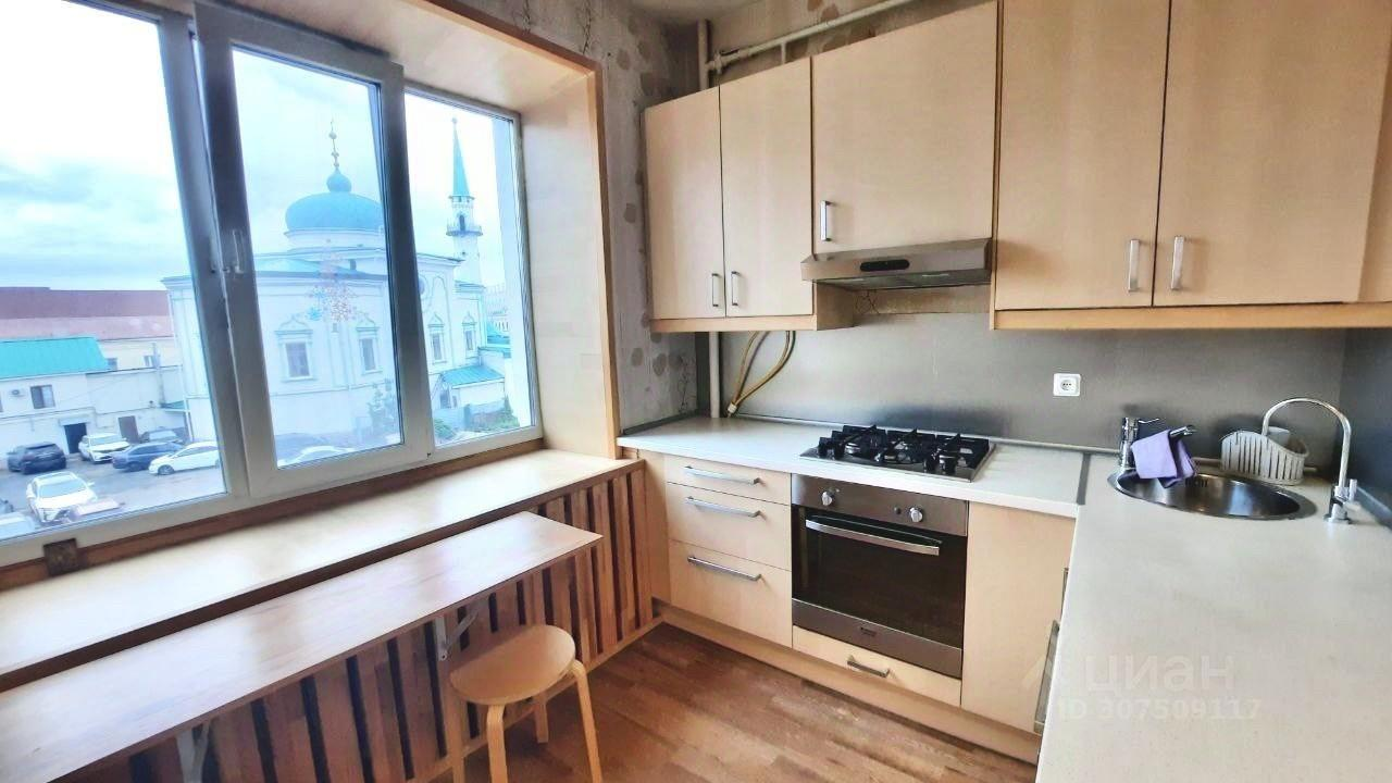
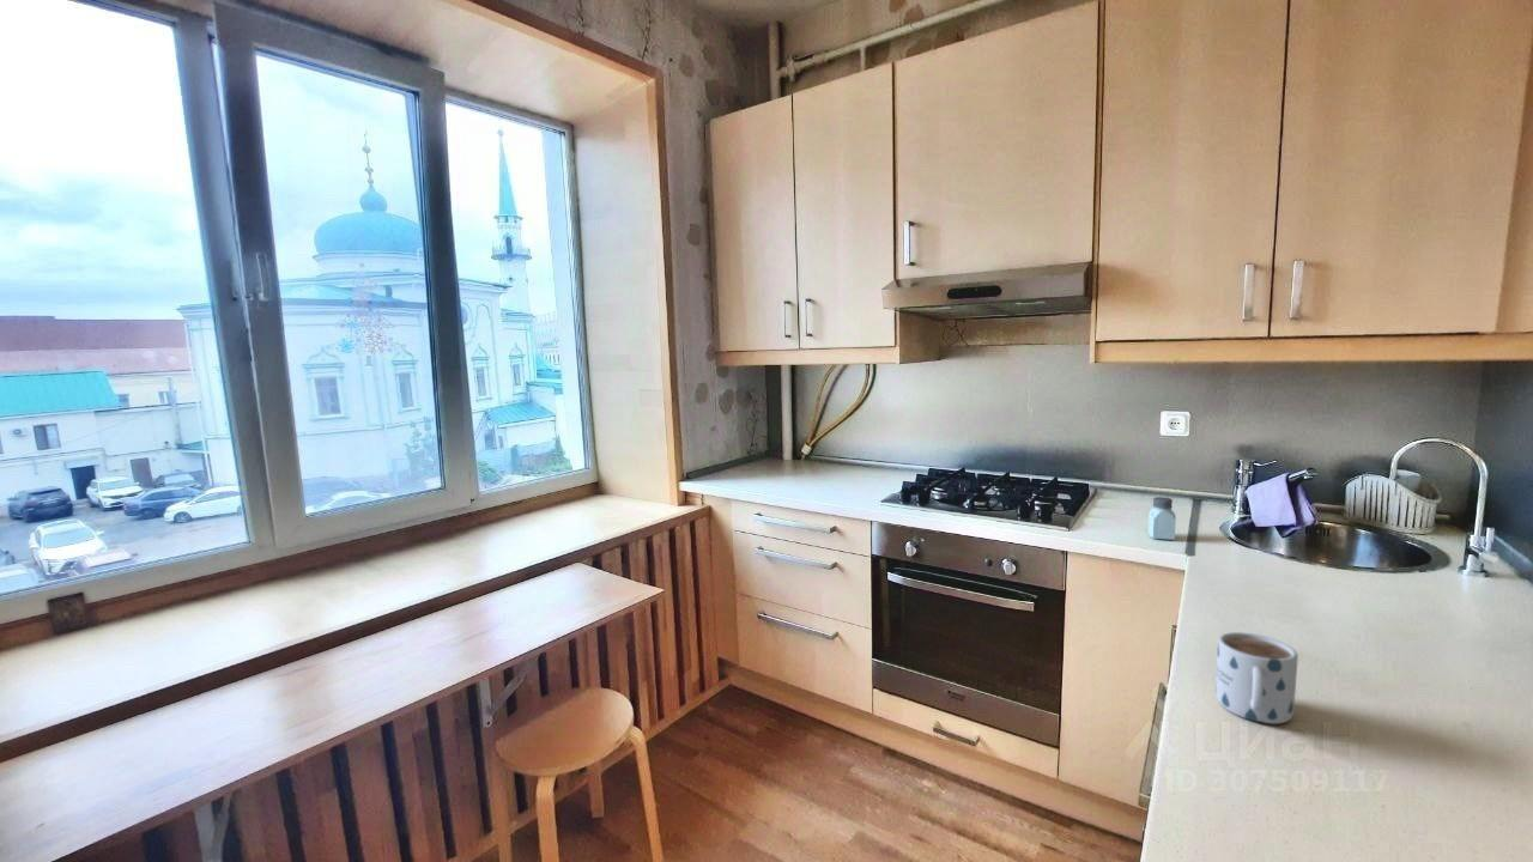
+ saltshaker [1147,496,1177,541]
+ mug [1214,631,1299,726]
